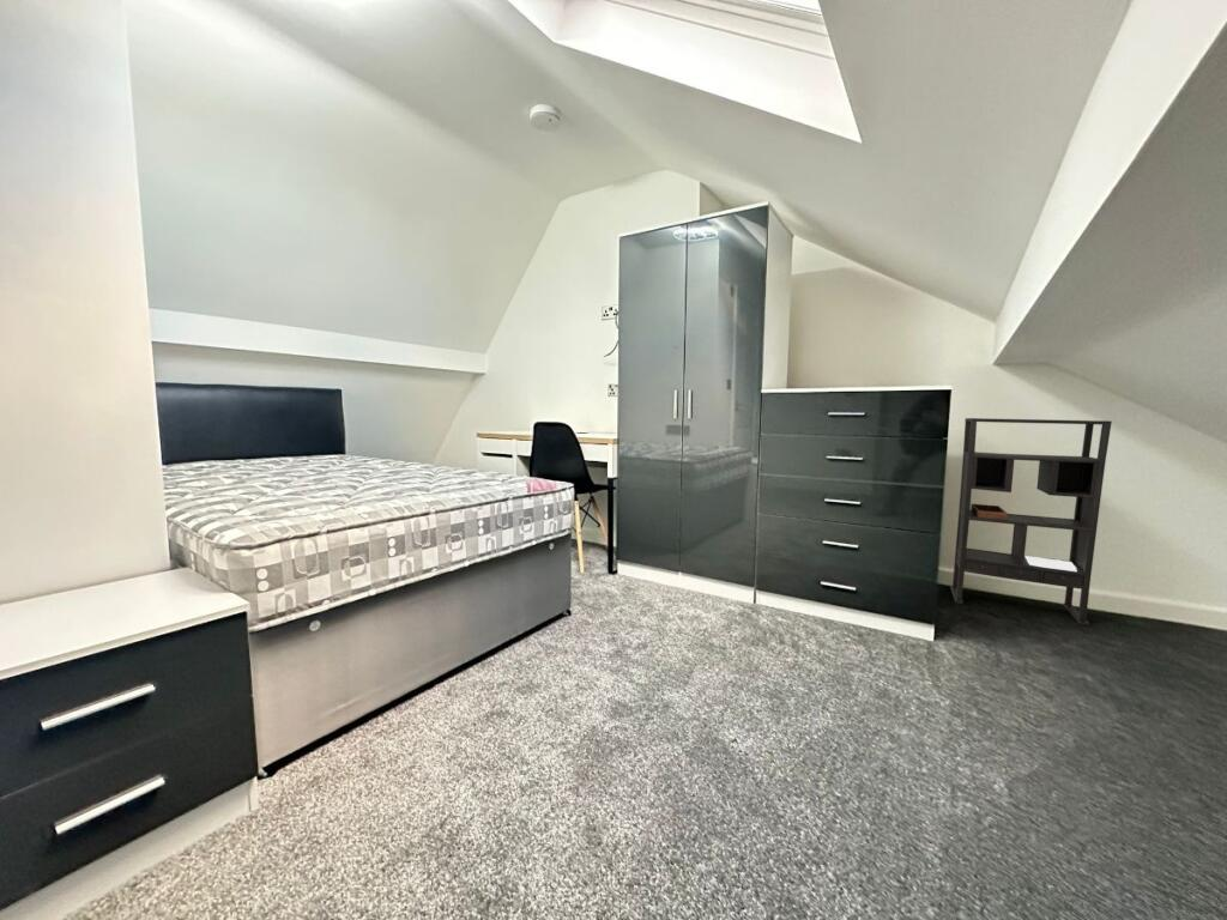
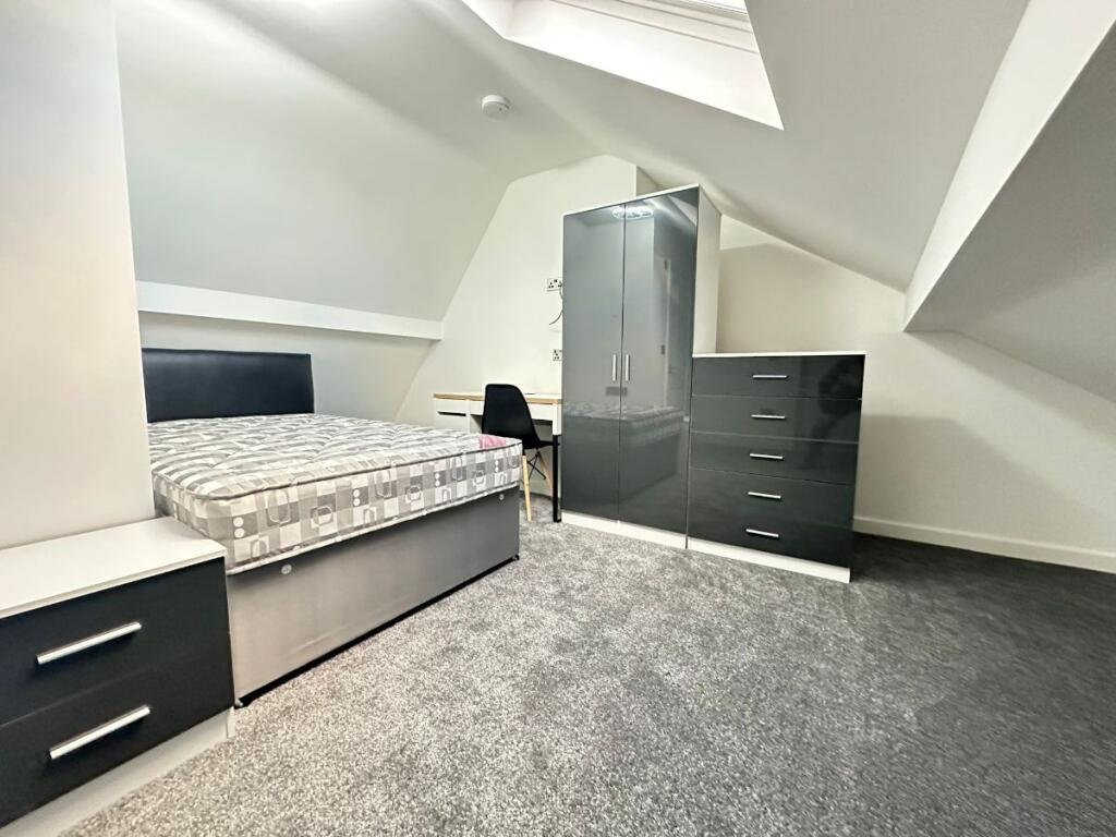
- bookshelf [949,417,1113,628]
